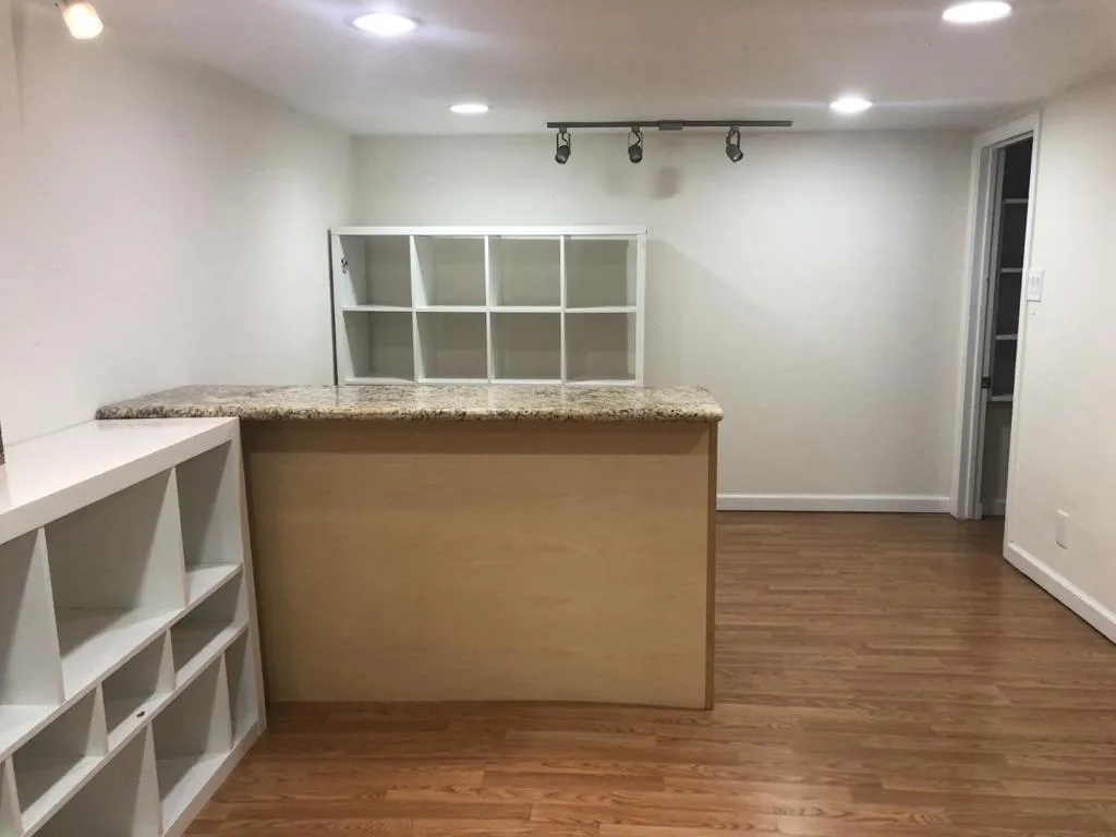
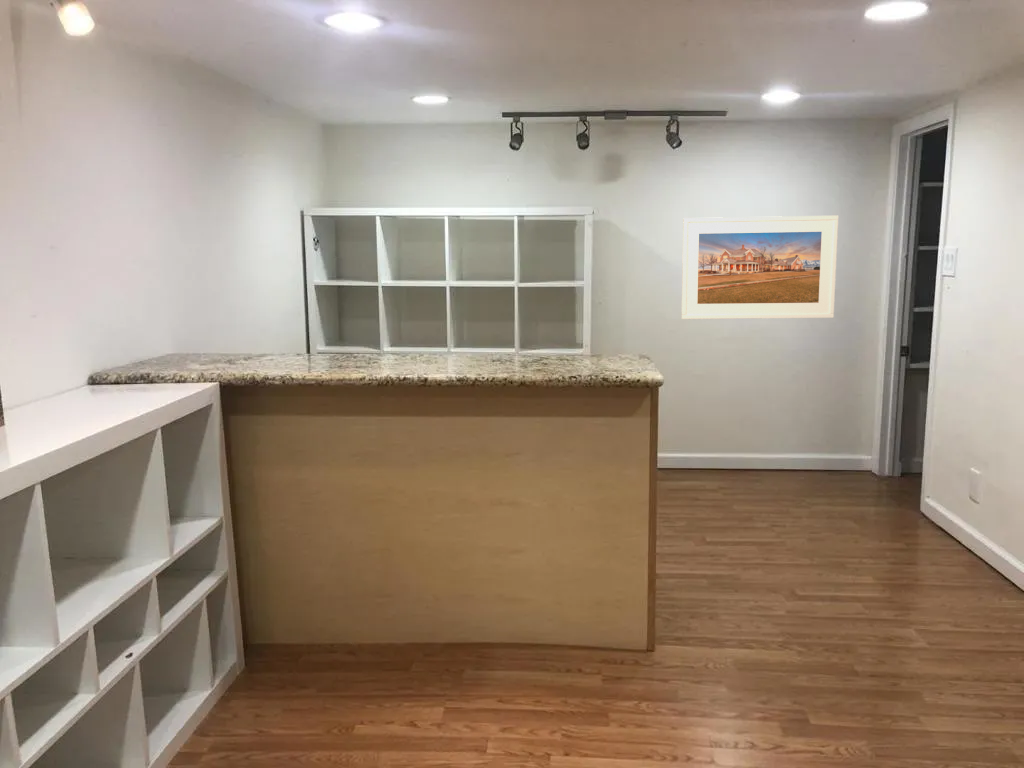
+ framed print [680,215,839,320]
